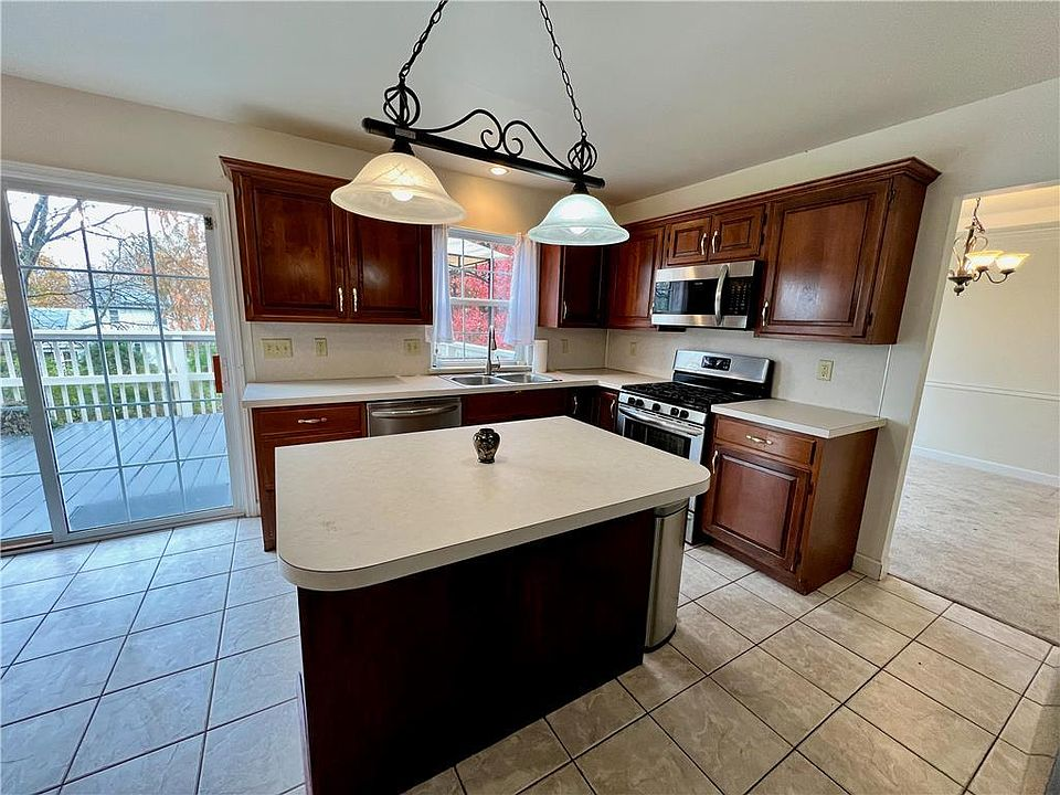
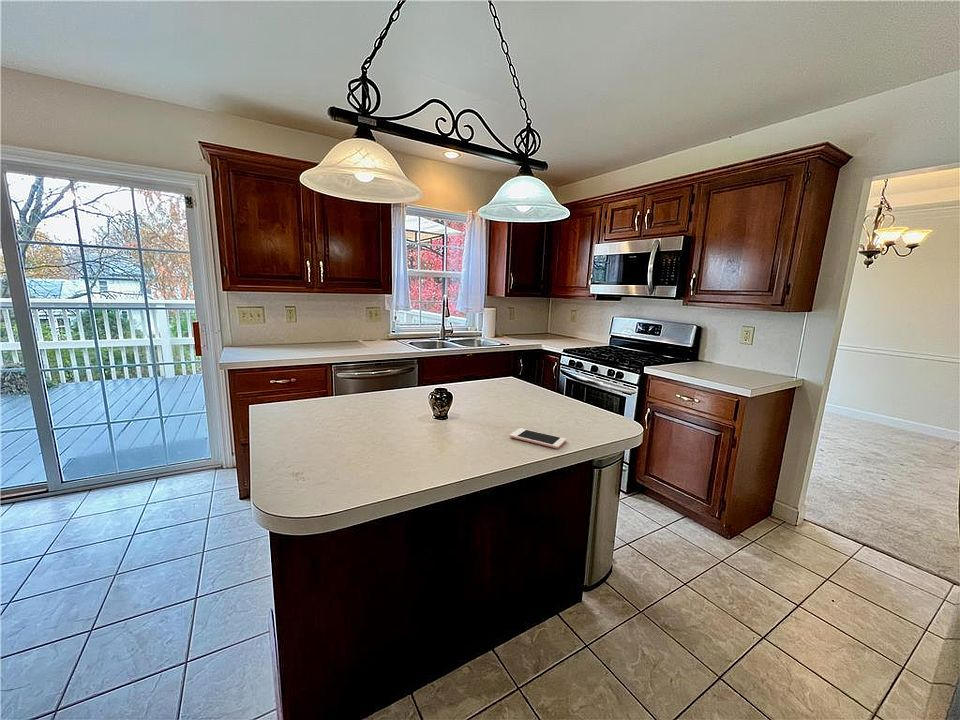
+ cell phone [509,427,567,450]
